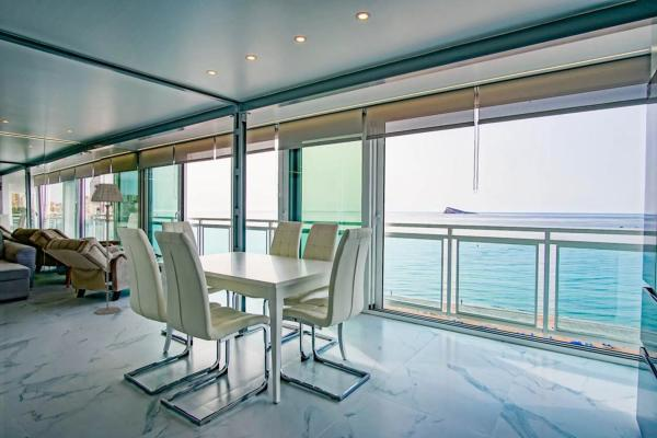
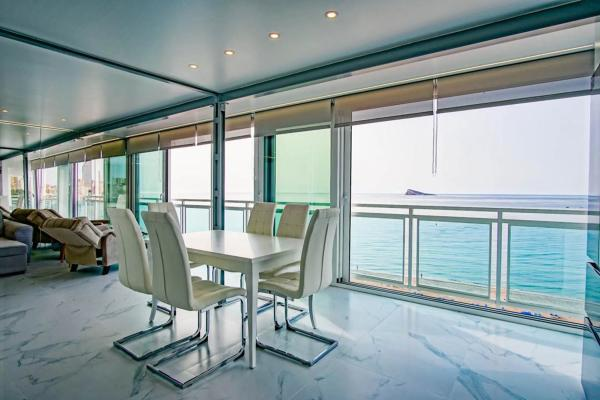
- floor lamp [90,182,125,315]
